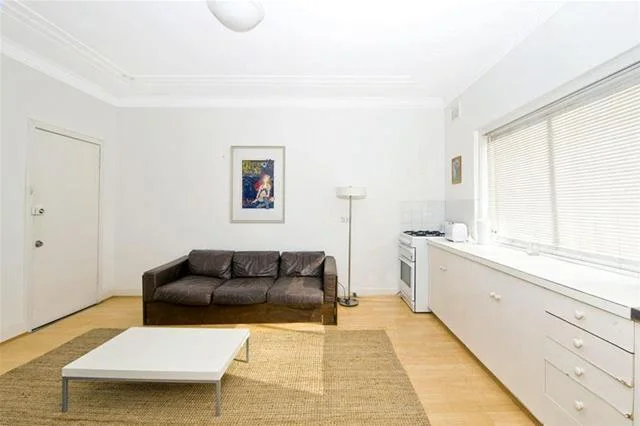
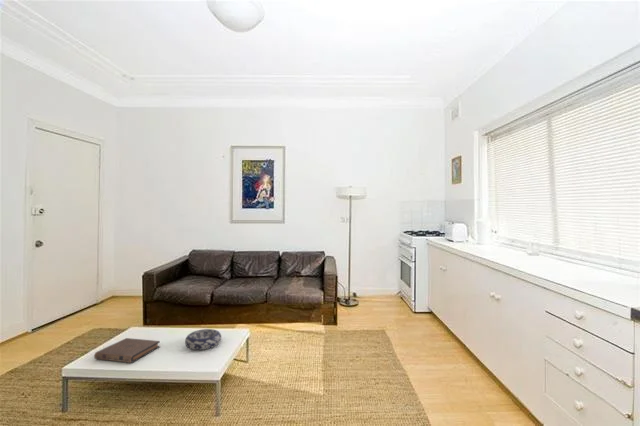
+ decorative bowl [184,328,222,351]
+ book [93,337,161,364]
